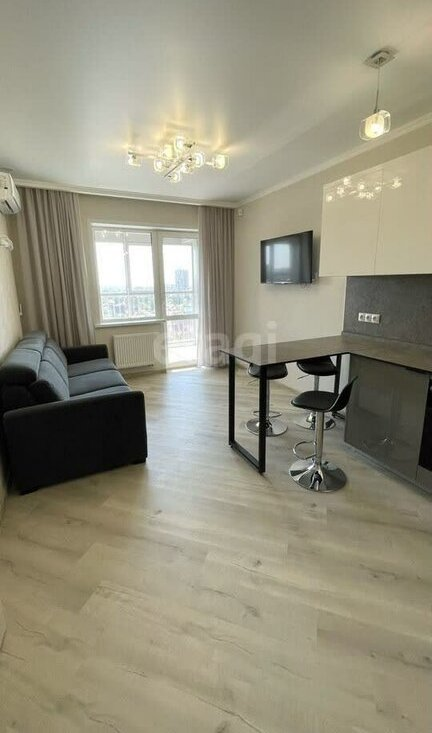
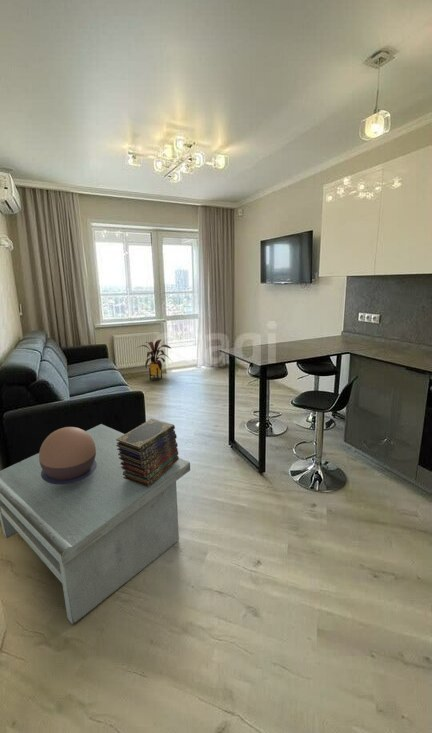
+ house plant [135,338,174,381]
+ book stack [116,418,180,487]
+ coffee table [0,423,191,626]
+ decorative bowl [38,426,97,485]
